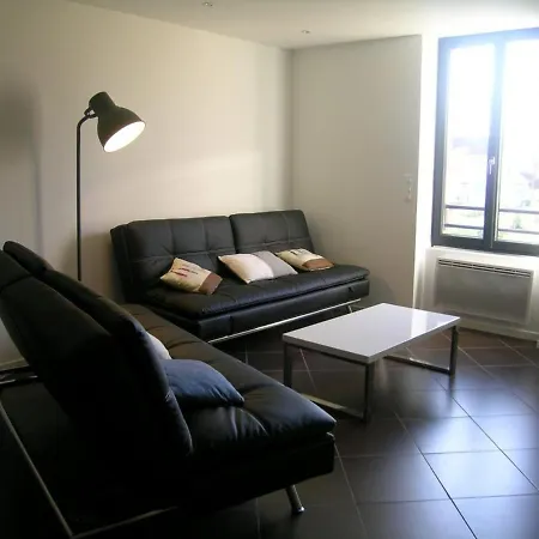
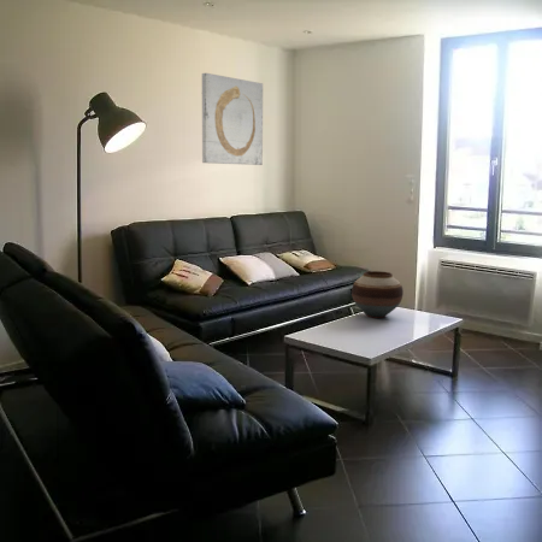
+ wall art [201,72,264,166]
+ vase [350,270,405,319]
